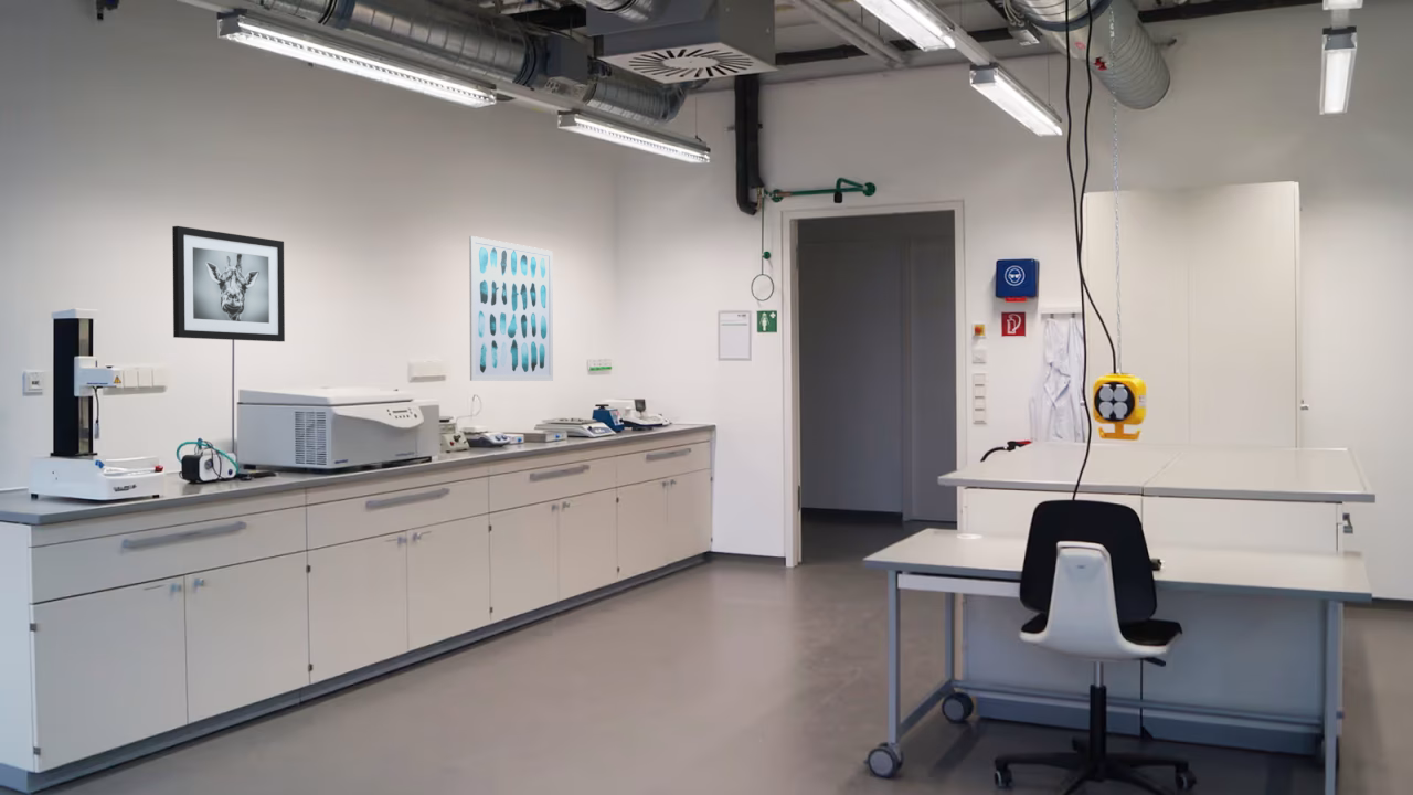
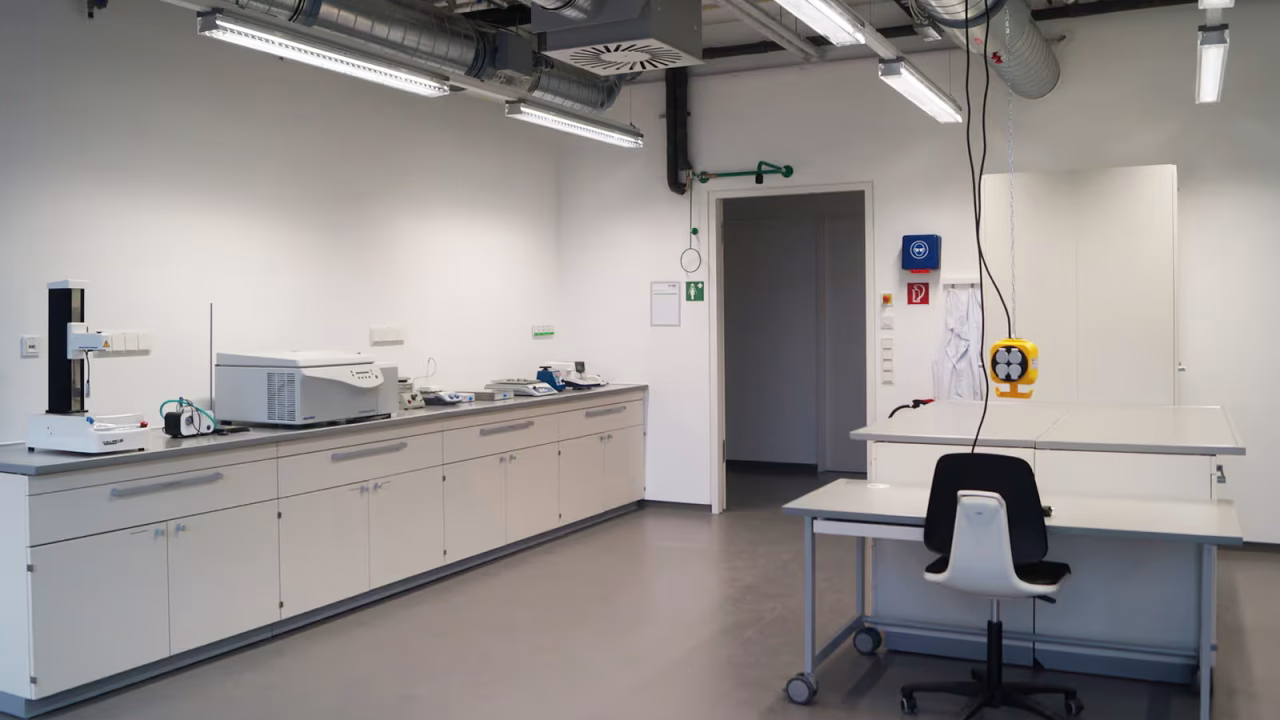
- wall art [468,235,554,382]
- wall art [171,225,286,342]
